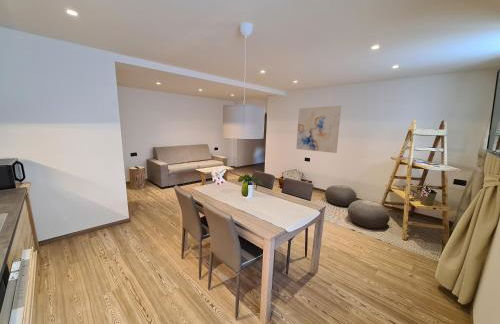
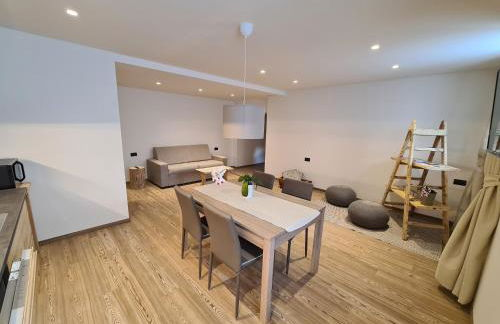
- wall art [295,105,342,154]
